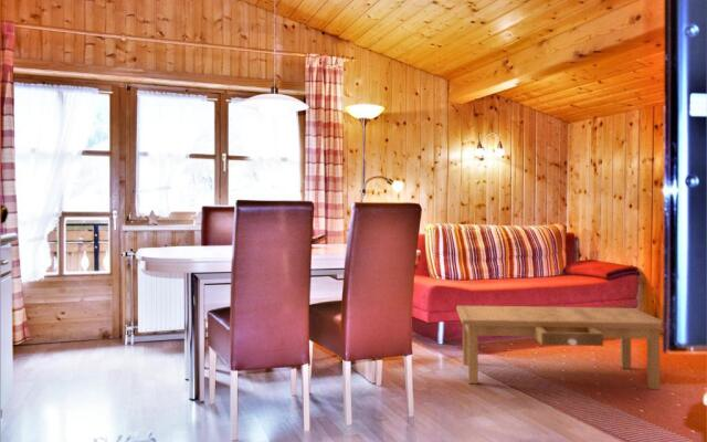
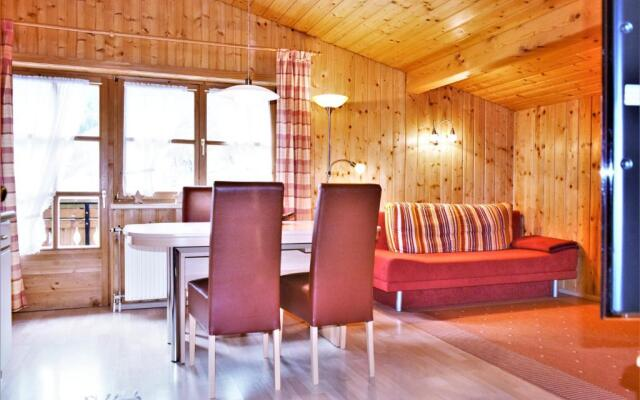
- coffee table [455,305,663,390]
